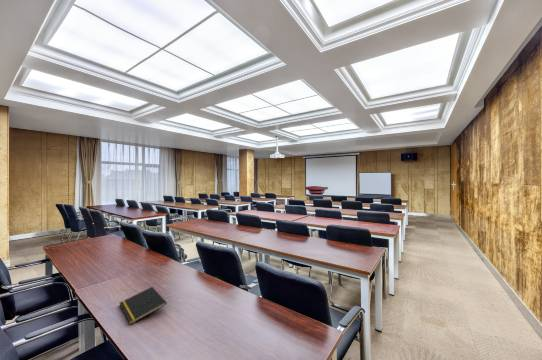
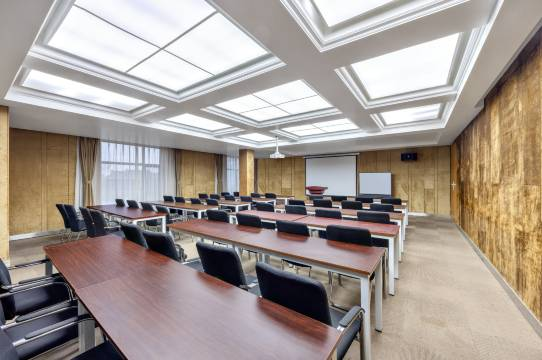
- notepad [119,286,168,325]
